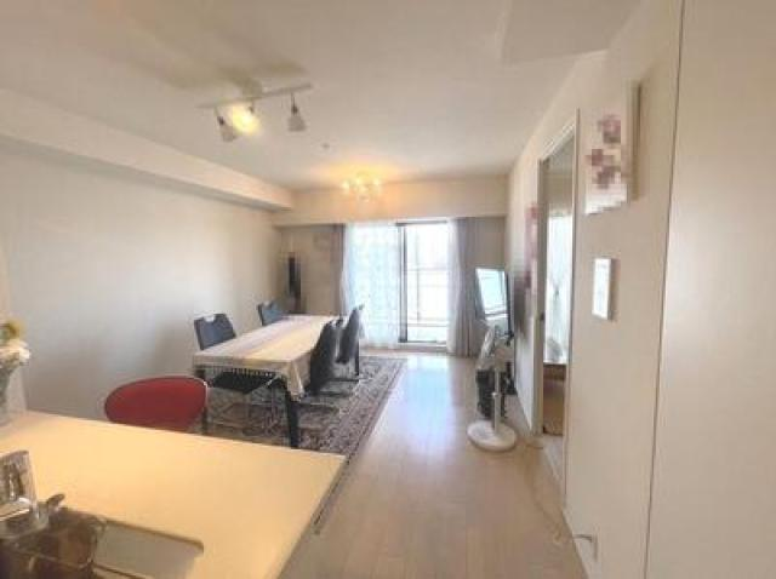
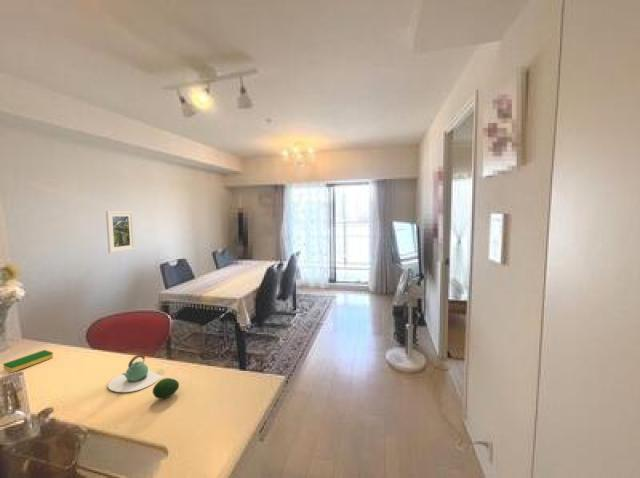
+ dish sponge [2,349,54,373]
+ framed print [105,210,136,254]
+ teapot [107,354,163,393]
+ fruit [152,377,180,400]
